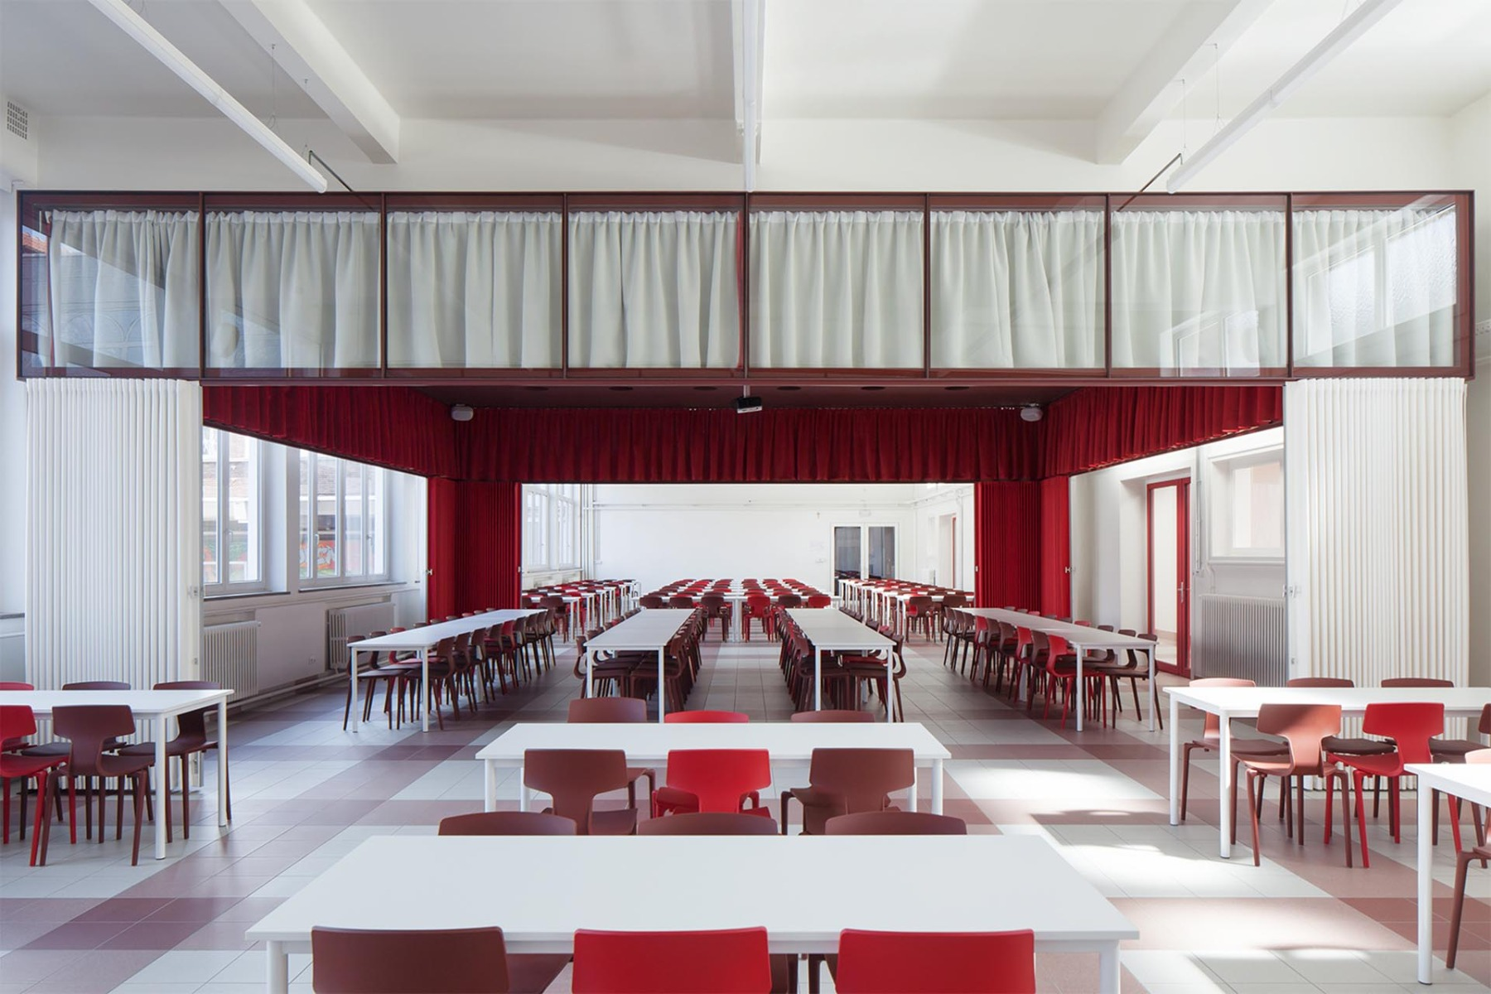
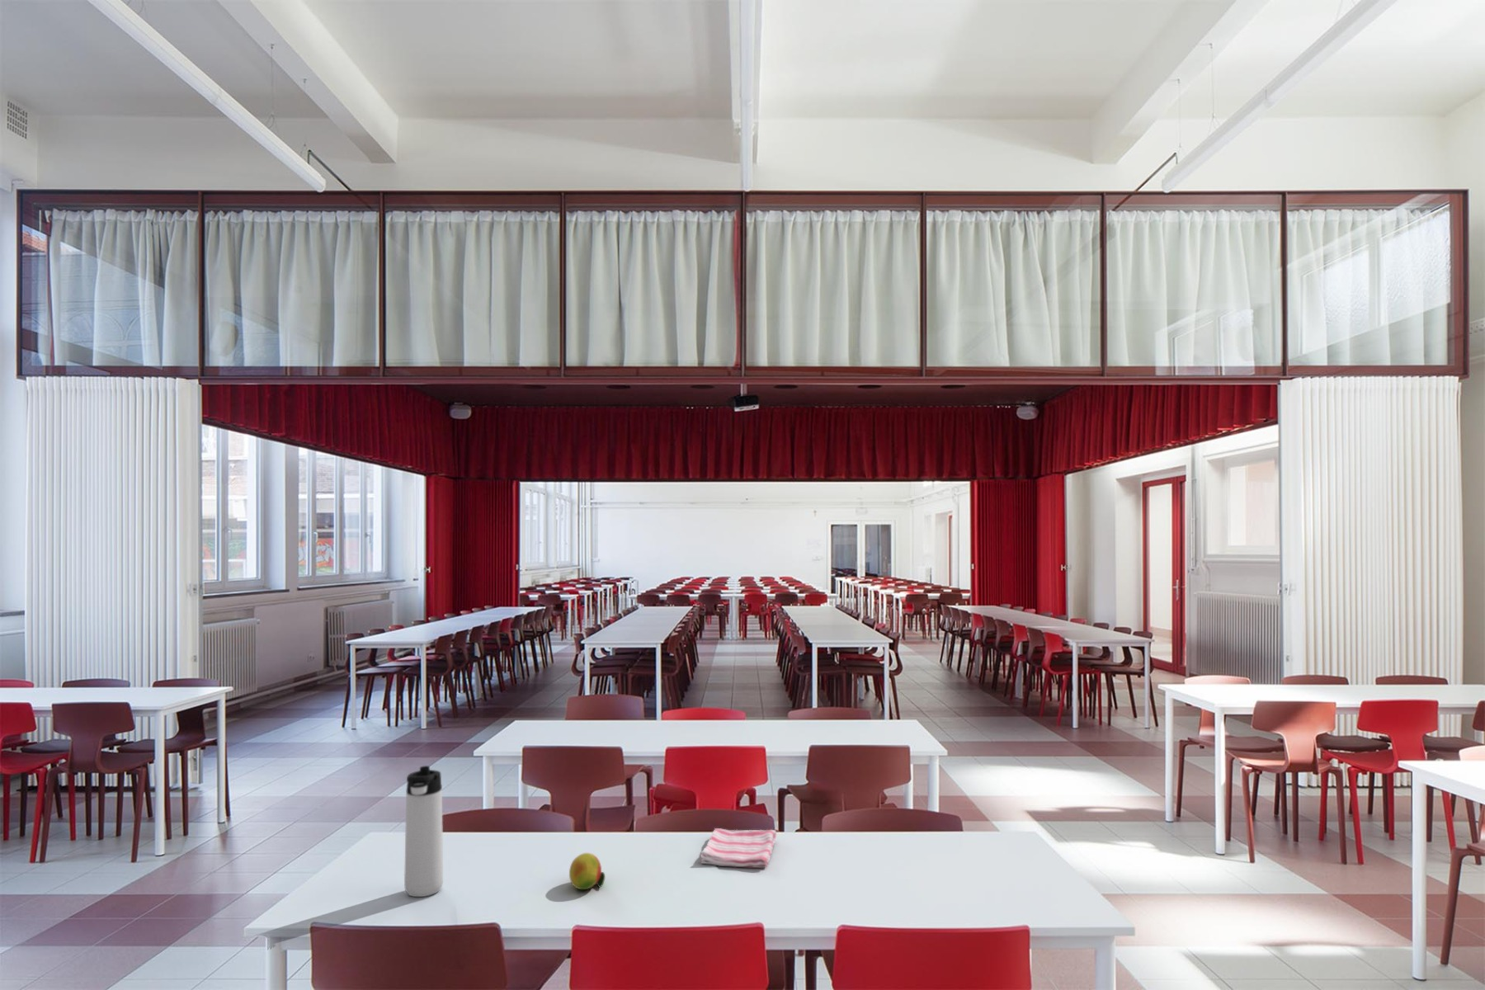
+ fruit [568,852,605,891]
+ thermos bottle [403,765,444,897]
+ dish towel [699,828,777,868]
